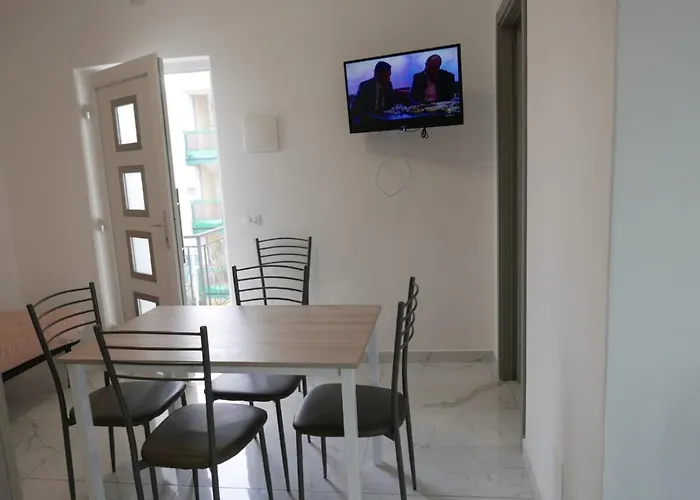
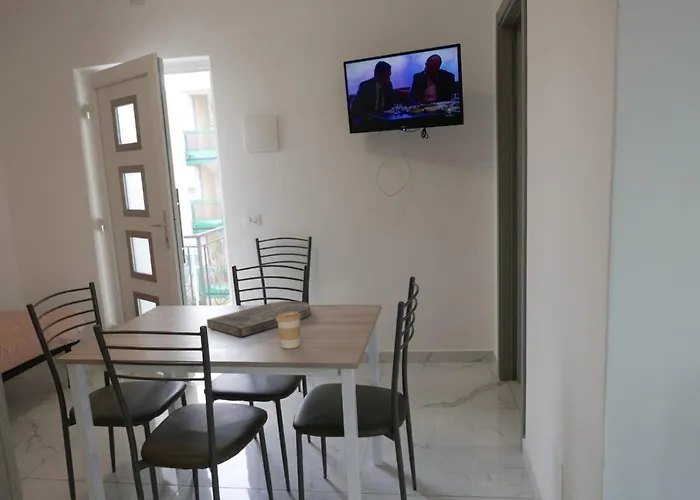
+ coffee cup [276,312,301,350]
+ cutting board [206,300,311,338]
